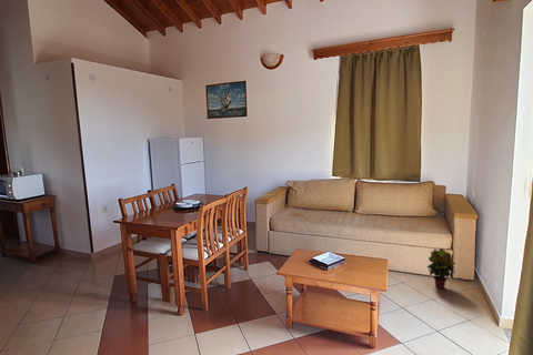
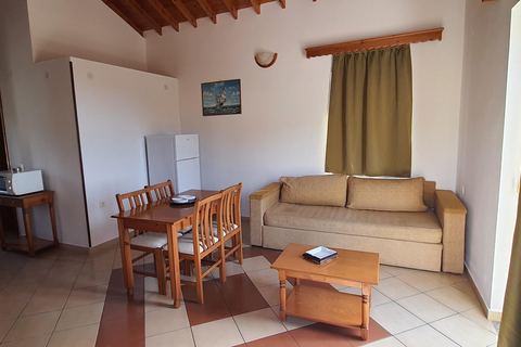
- potted plant [426,247,456,290]
